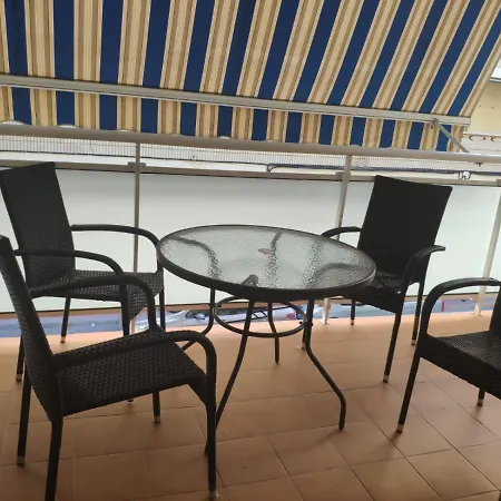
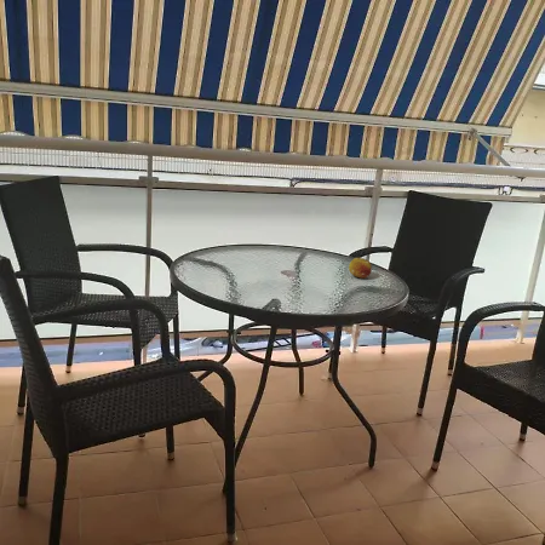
+ fruit [348,257,373,279]
